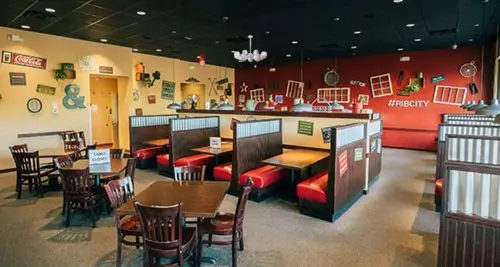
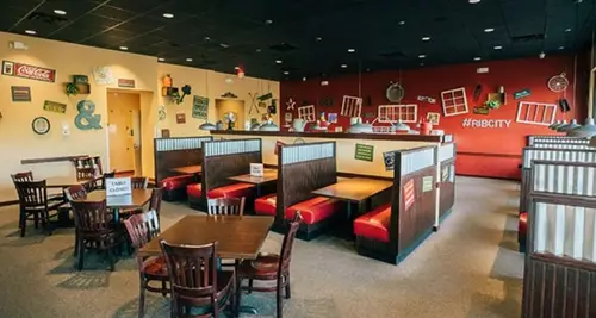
- chandelier [233,35,268,63]
